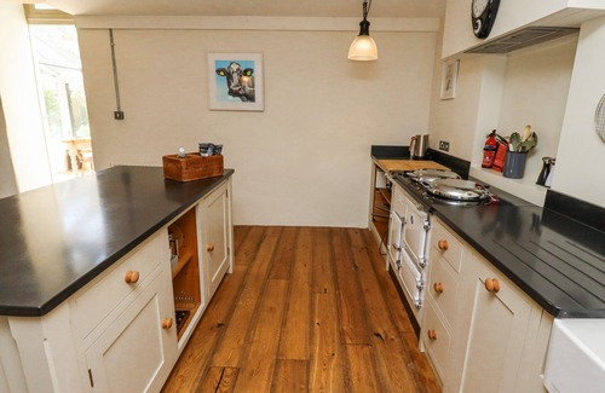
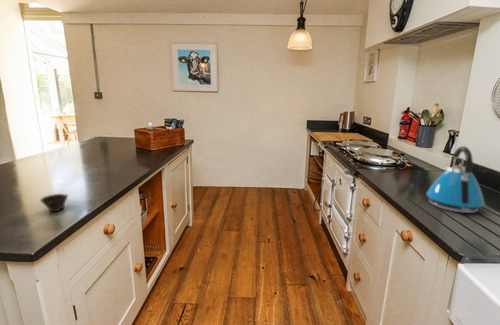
+ kettle [425,145,486,214]
+ cup [39,193,69,213]
